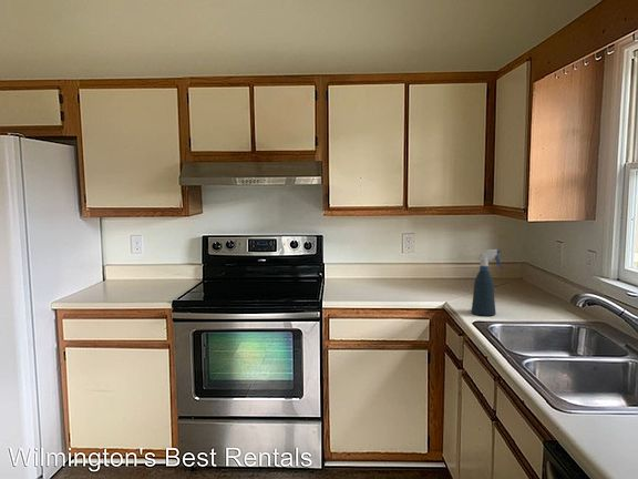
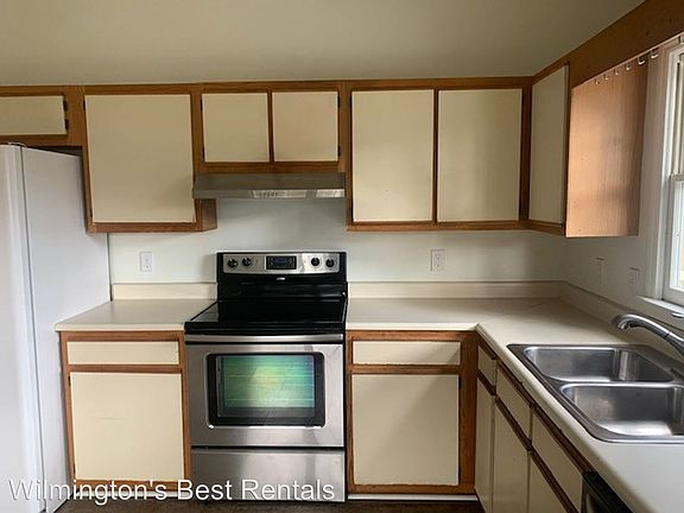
- spray bottle [471,248,504,317]
